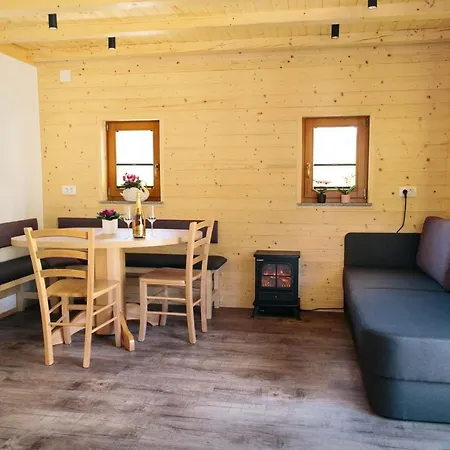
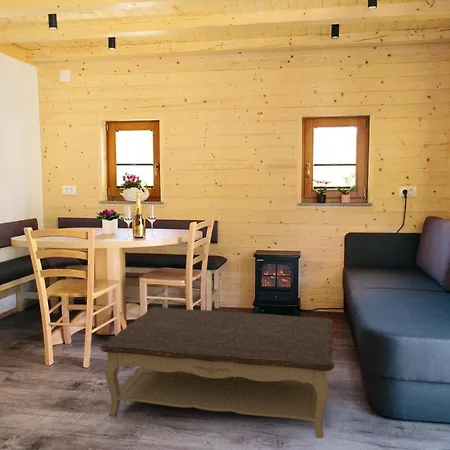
+ coffee table [100,306,335,439]
